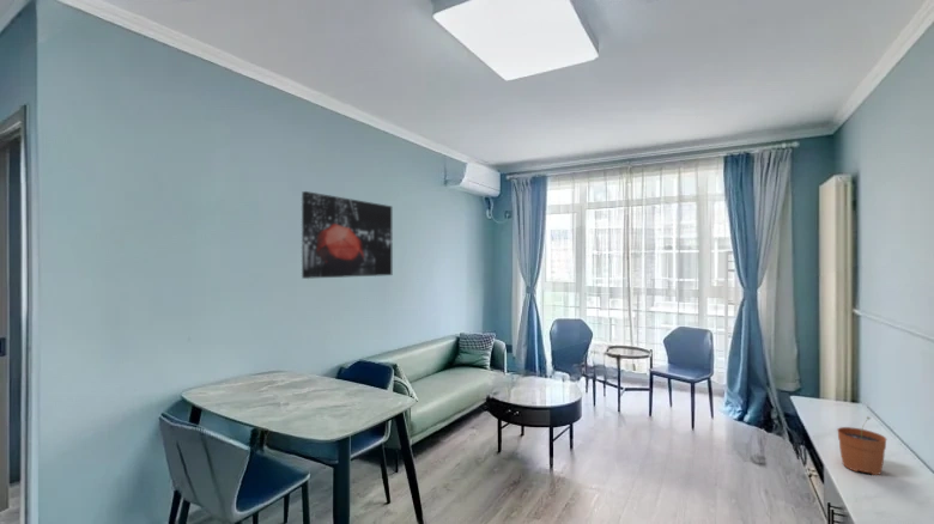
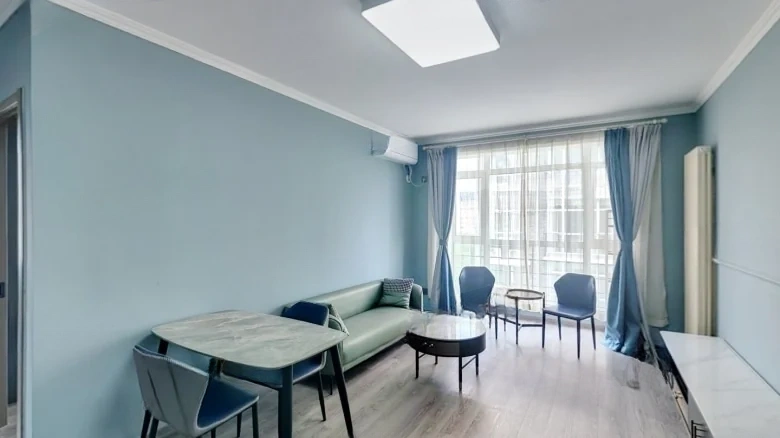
- wall art [301,190,393,280]
- plant pot [836,415,887,476]
